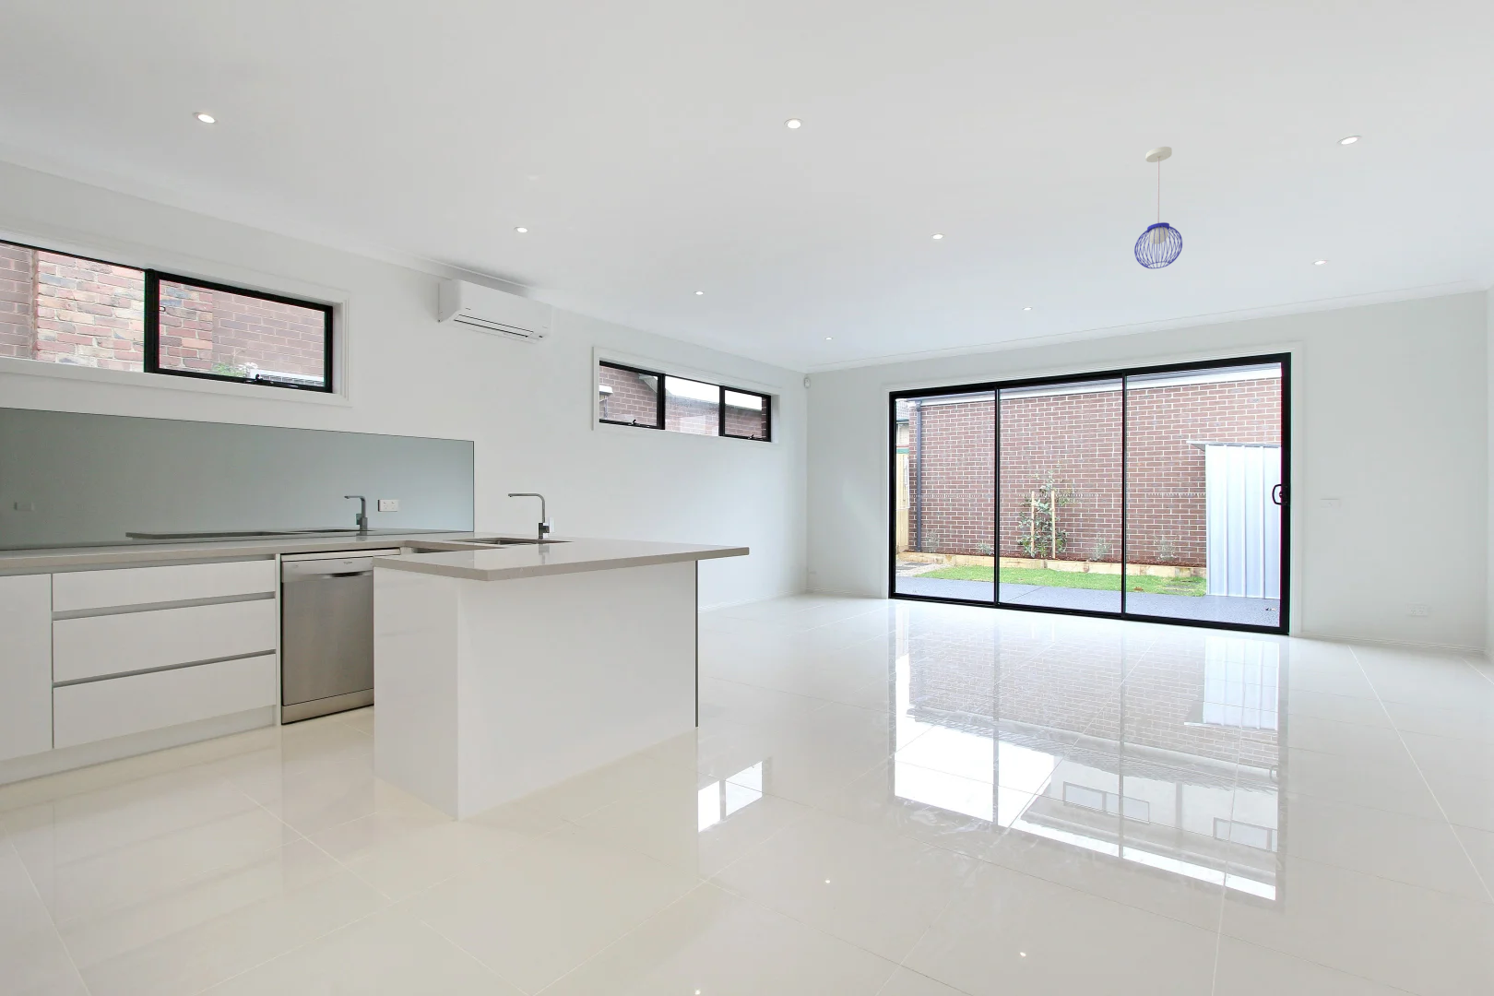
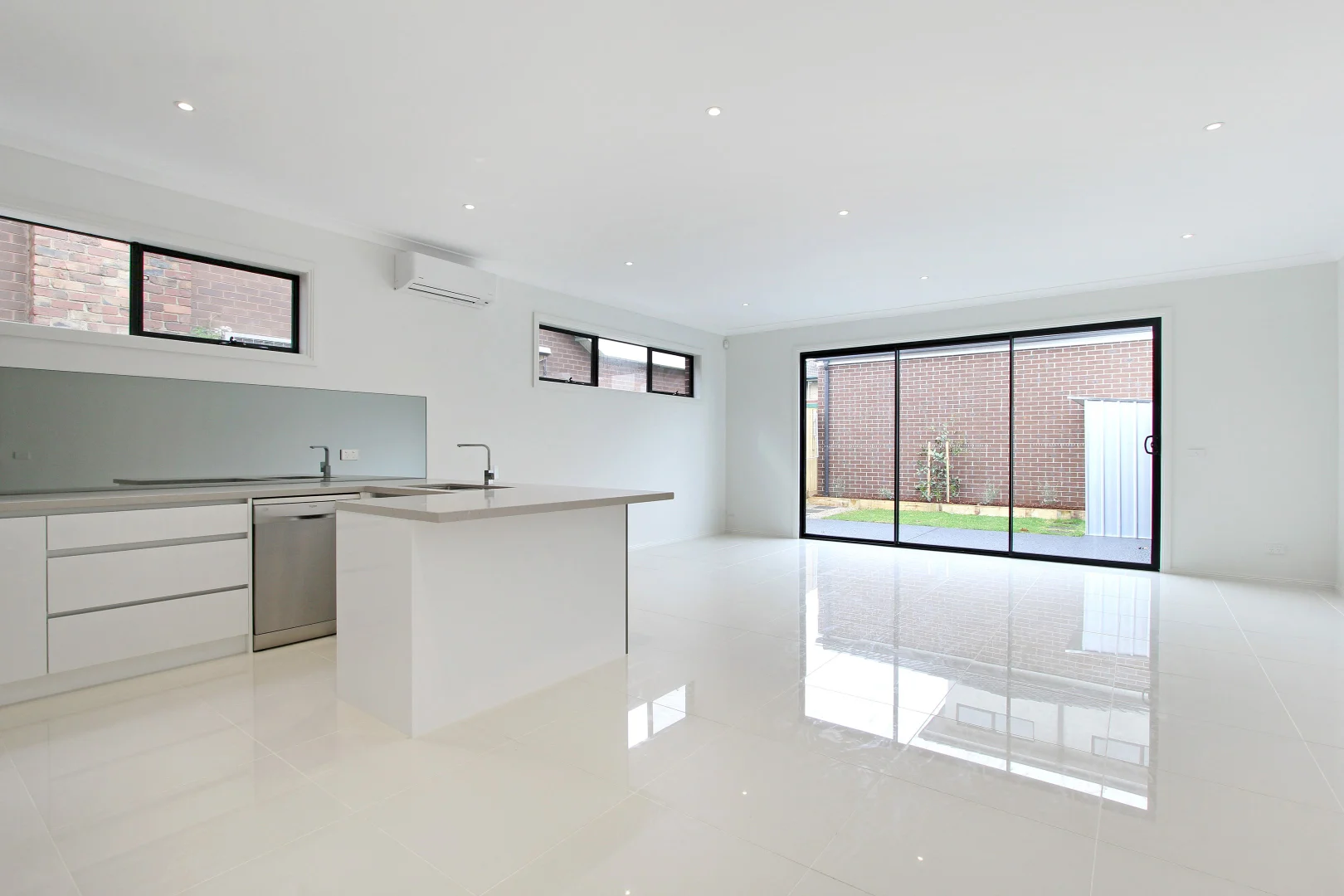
- pendant light [1134,146,1183,269]
